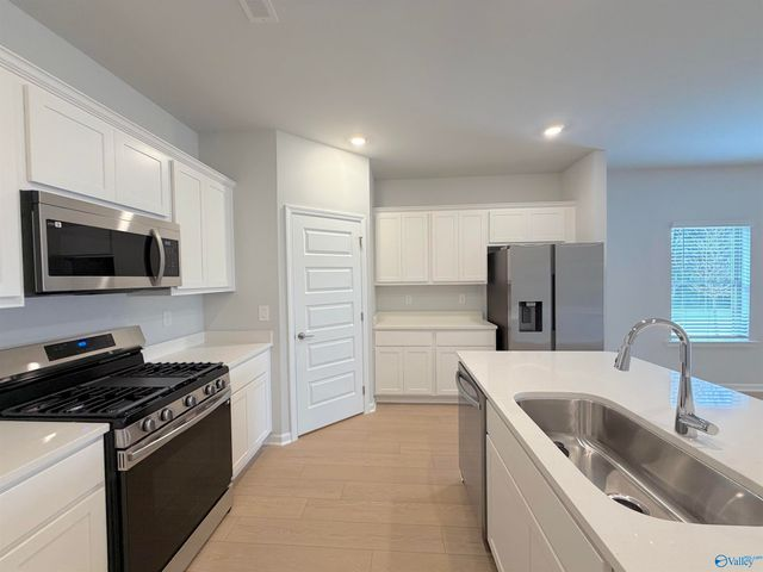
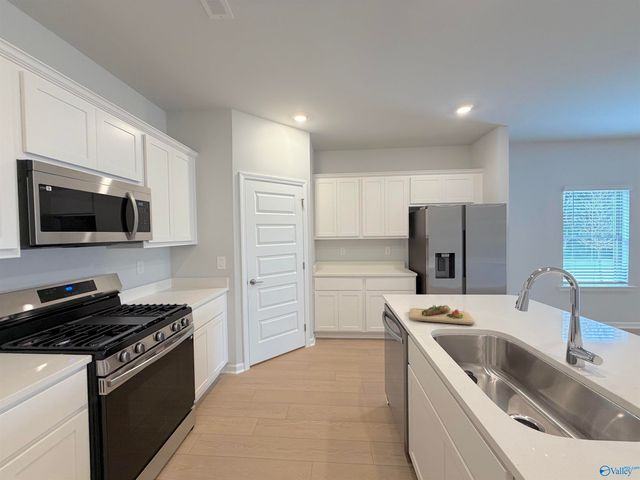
+ cutting board [408,304,475,326]
